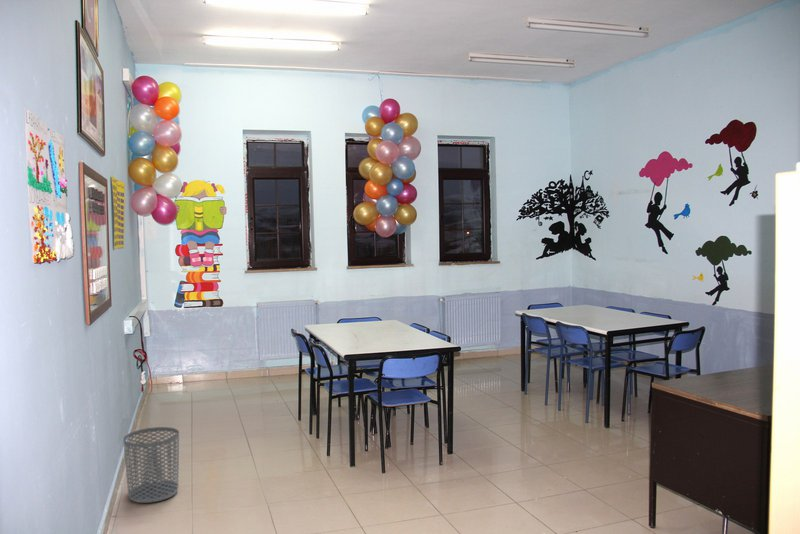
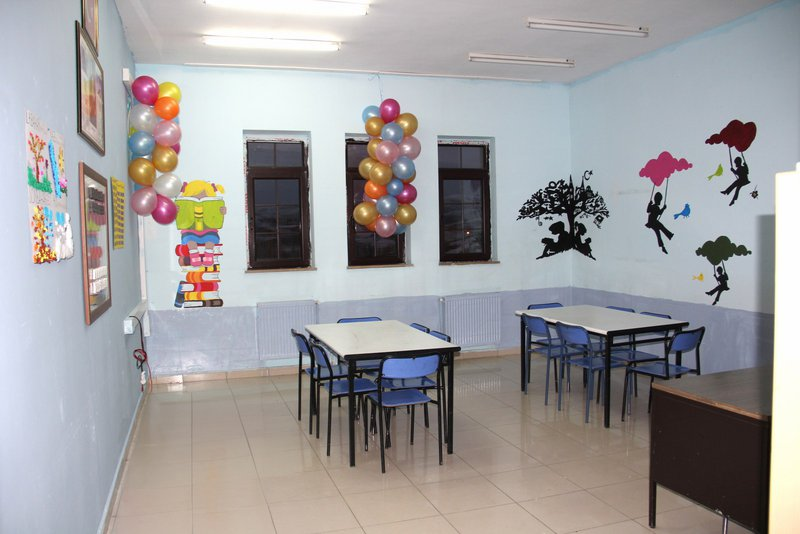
- waste bin [122,426,180,504]
